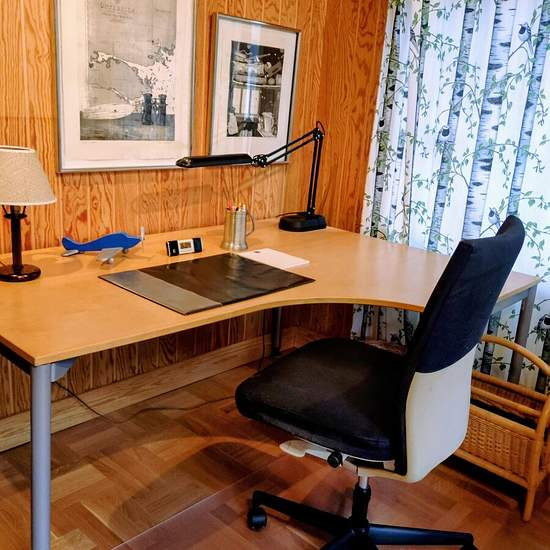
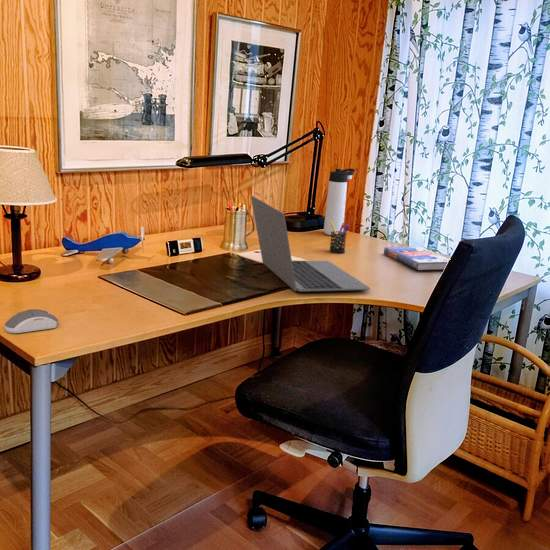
+ book [383,246,450,272]
+ thermos bottle [323,168,356,236]
+ computer mouse [3,308,59,334]
+ pen holder [328,219,350,254]
+ laptop [250,195,371,293]
